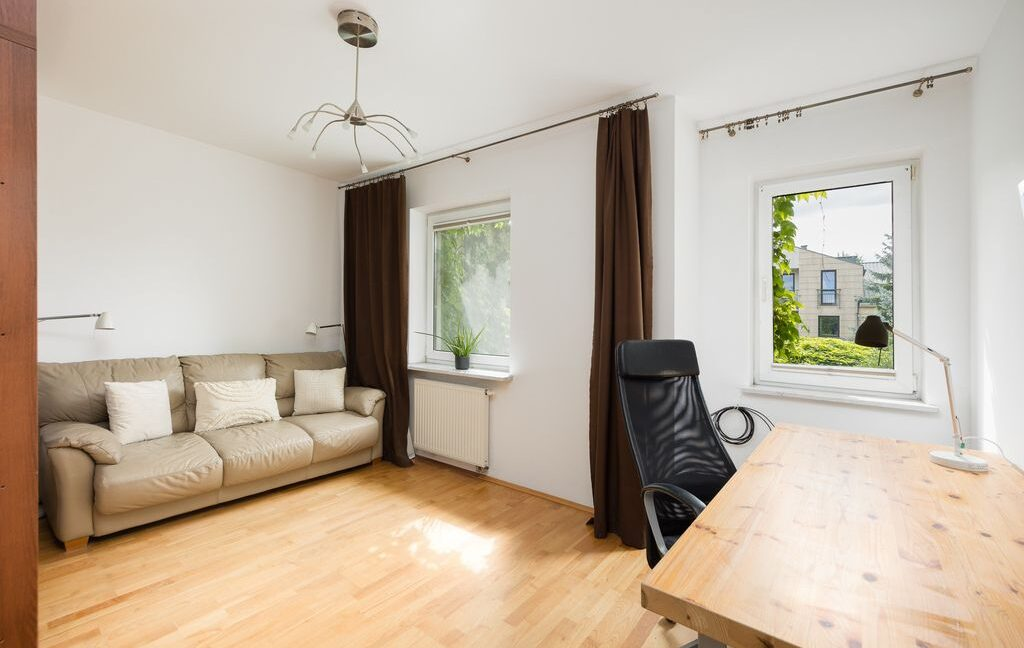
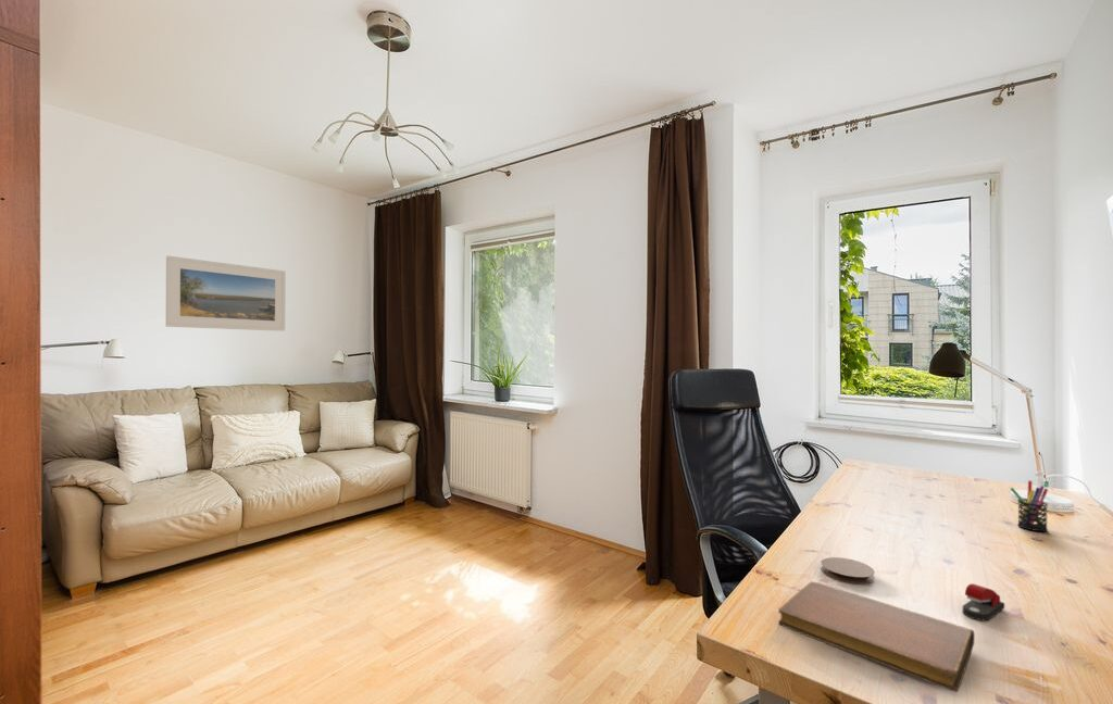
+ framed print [165,254,286,332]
+ pen holder [1009,479,1049,532]
+ coaster [820,556,876,584]
+ notebook [777,580,976,693]
+ stapler [962,582,1005,621]
